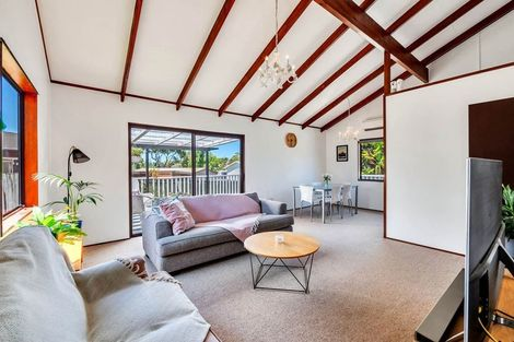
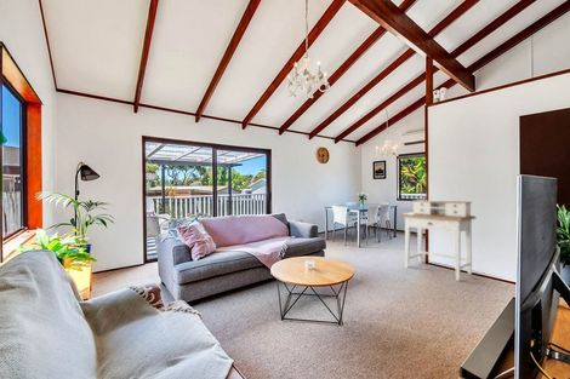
+ desk [399,199,478,282]
